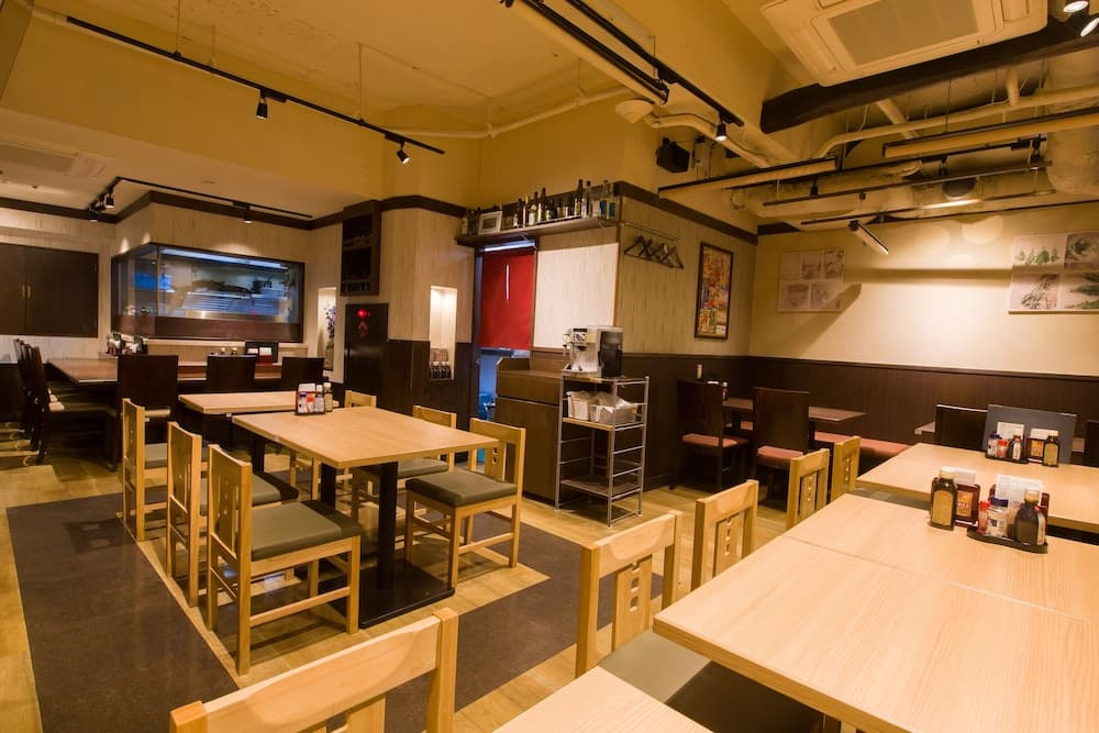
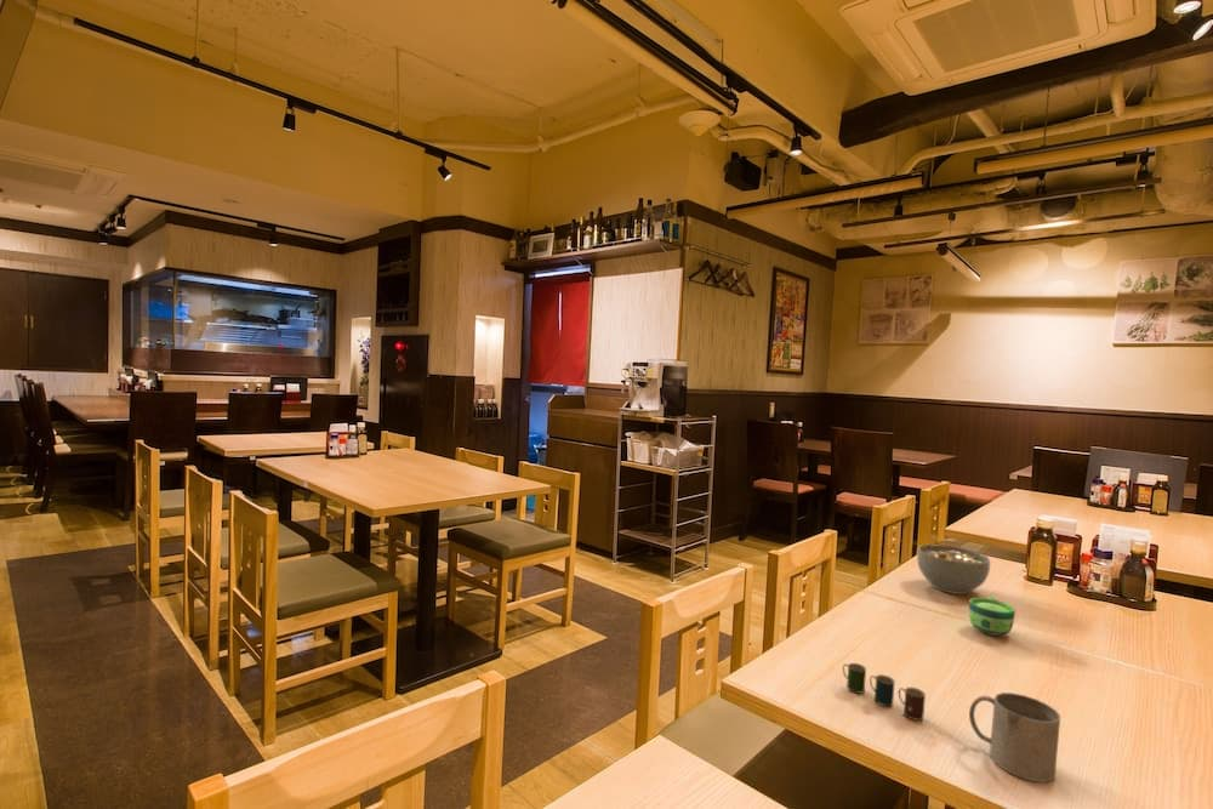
+ cup [842,662,927,722]
+ soup bowl [916,543,991,596]
+ cup [968,596,1016,637]
+ mug [968,691,1061,784]
